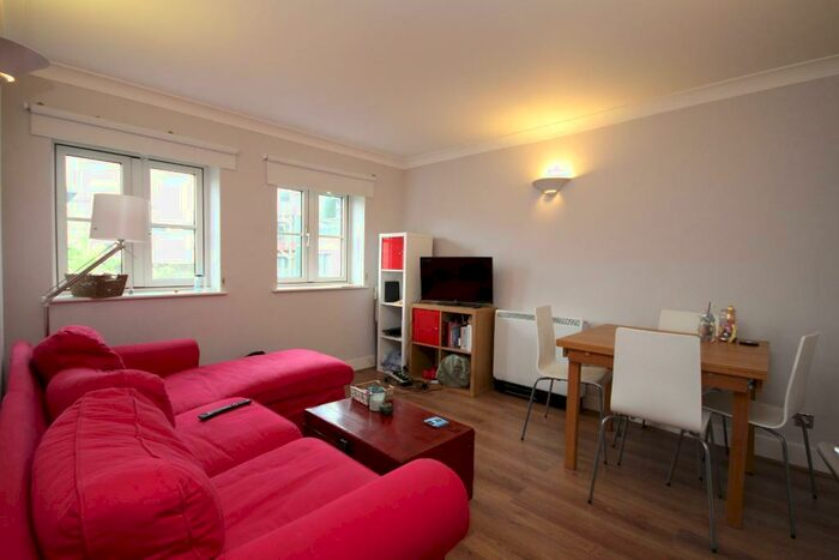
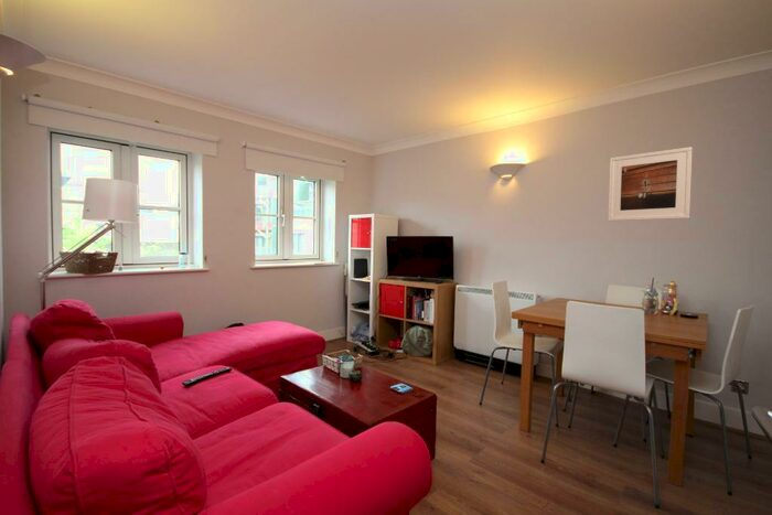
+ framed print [608,146,694,222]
